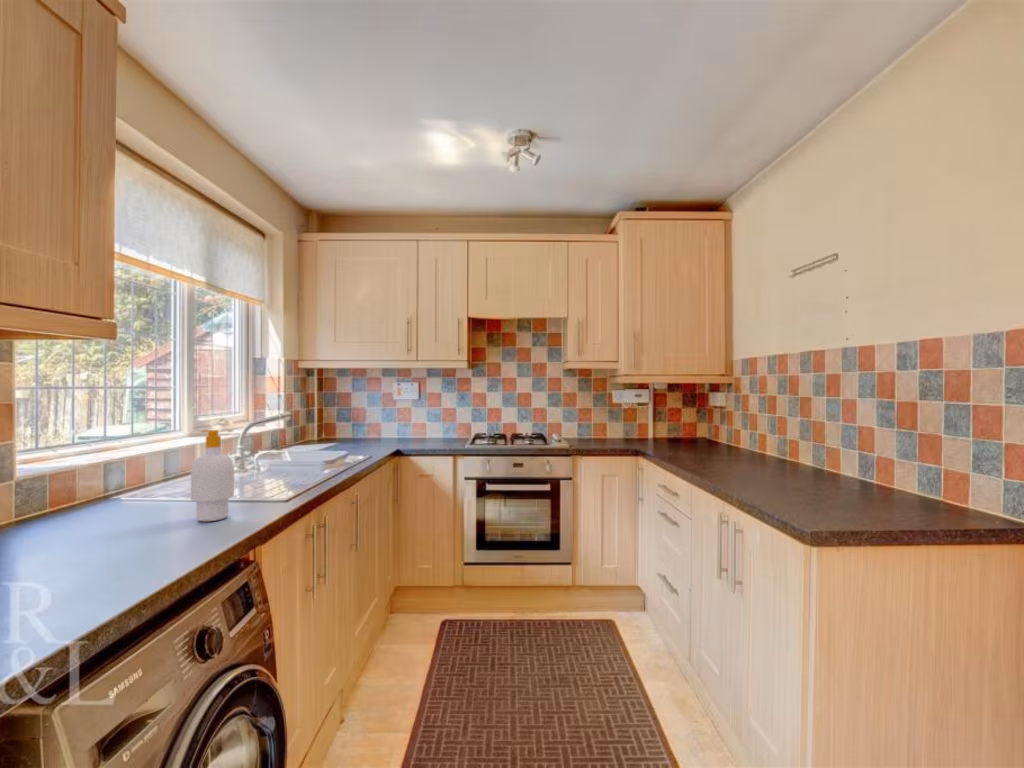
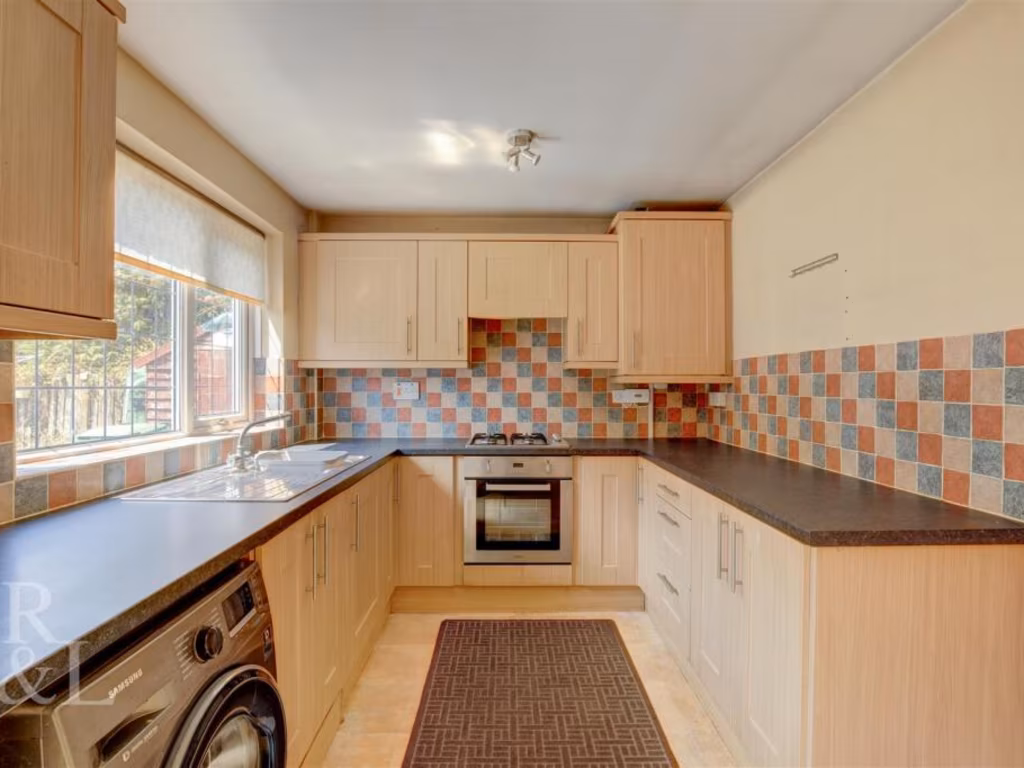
- soap bottle [190,429,235,522]
